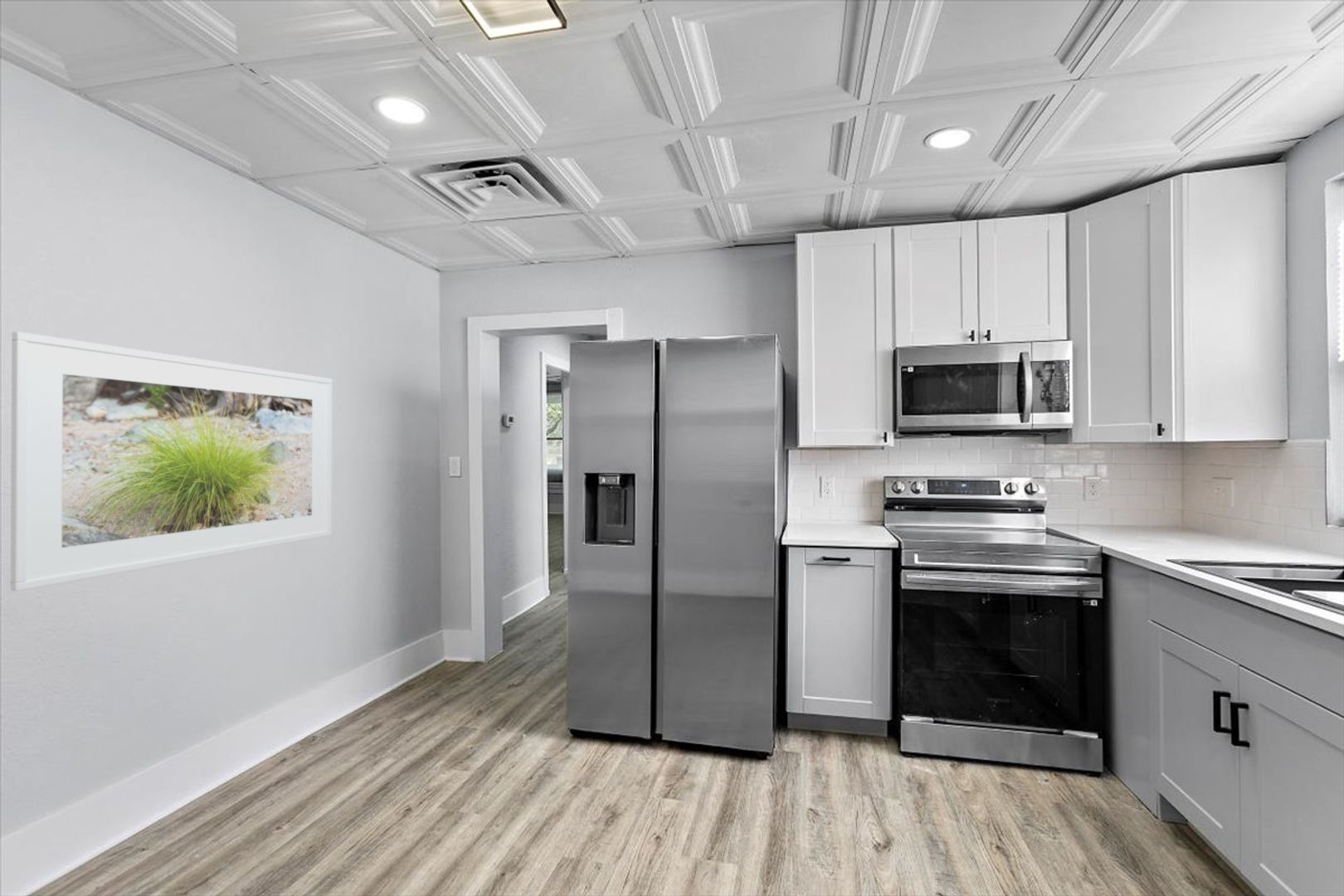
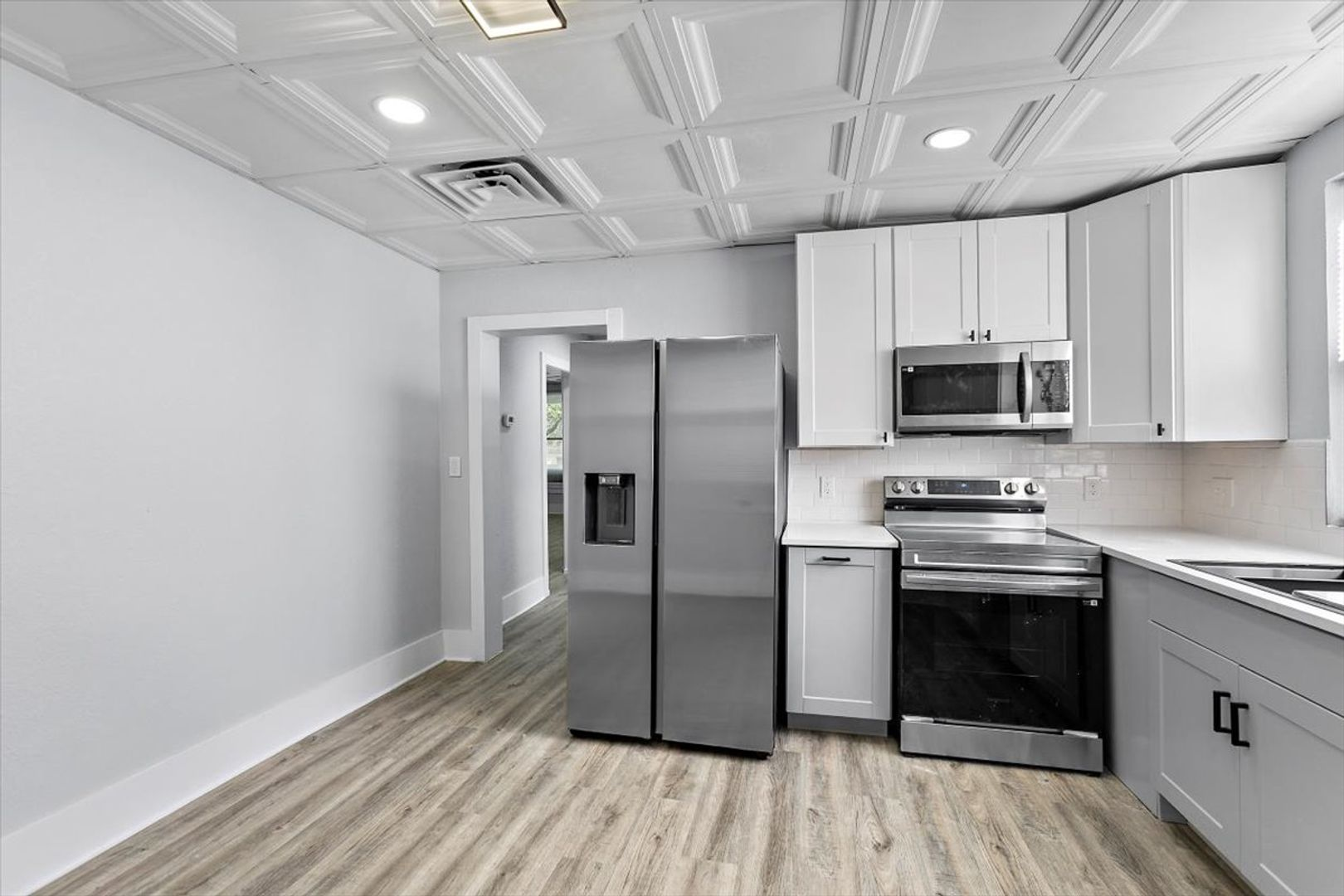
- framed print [10,331,333,592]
